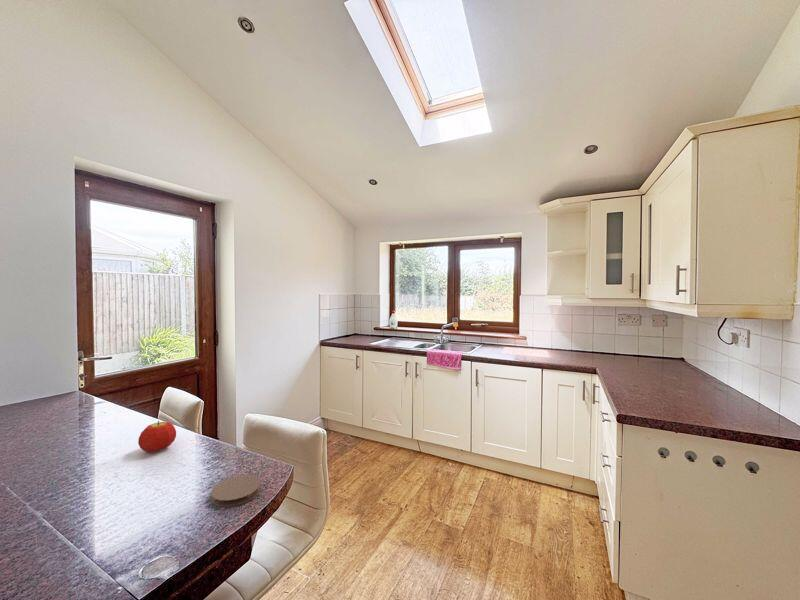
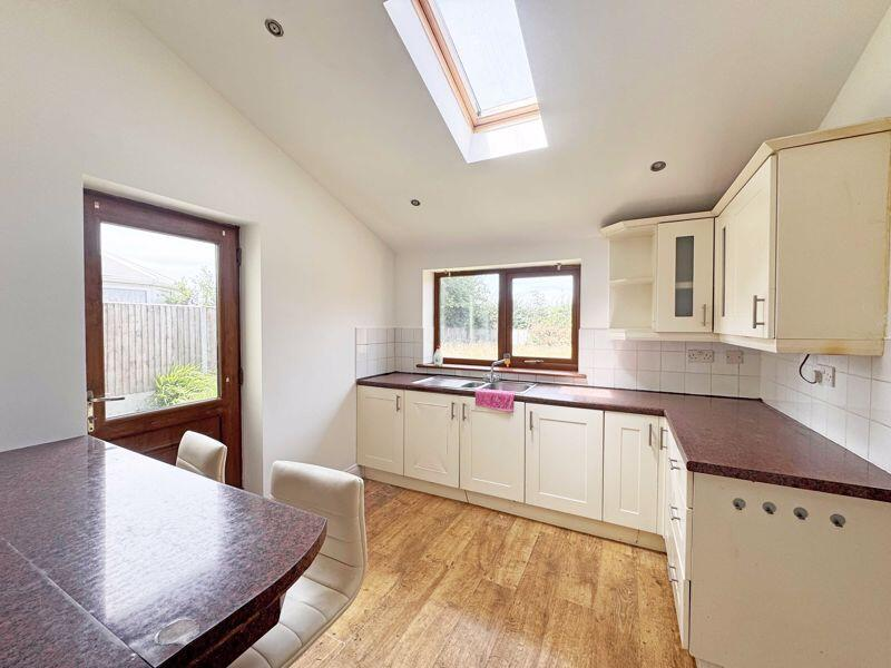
- fruit [137,420,177,453]
- coaster [210,474,262,508]
